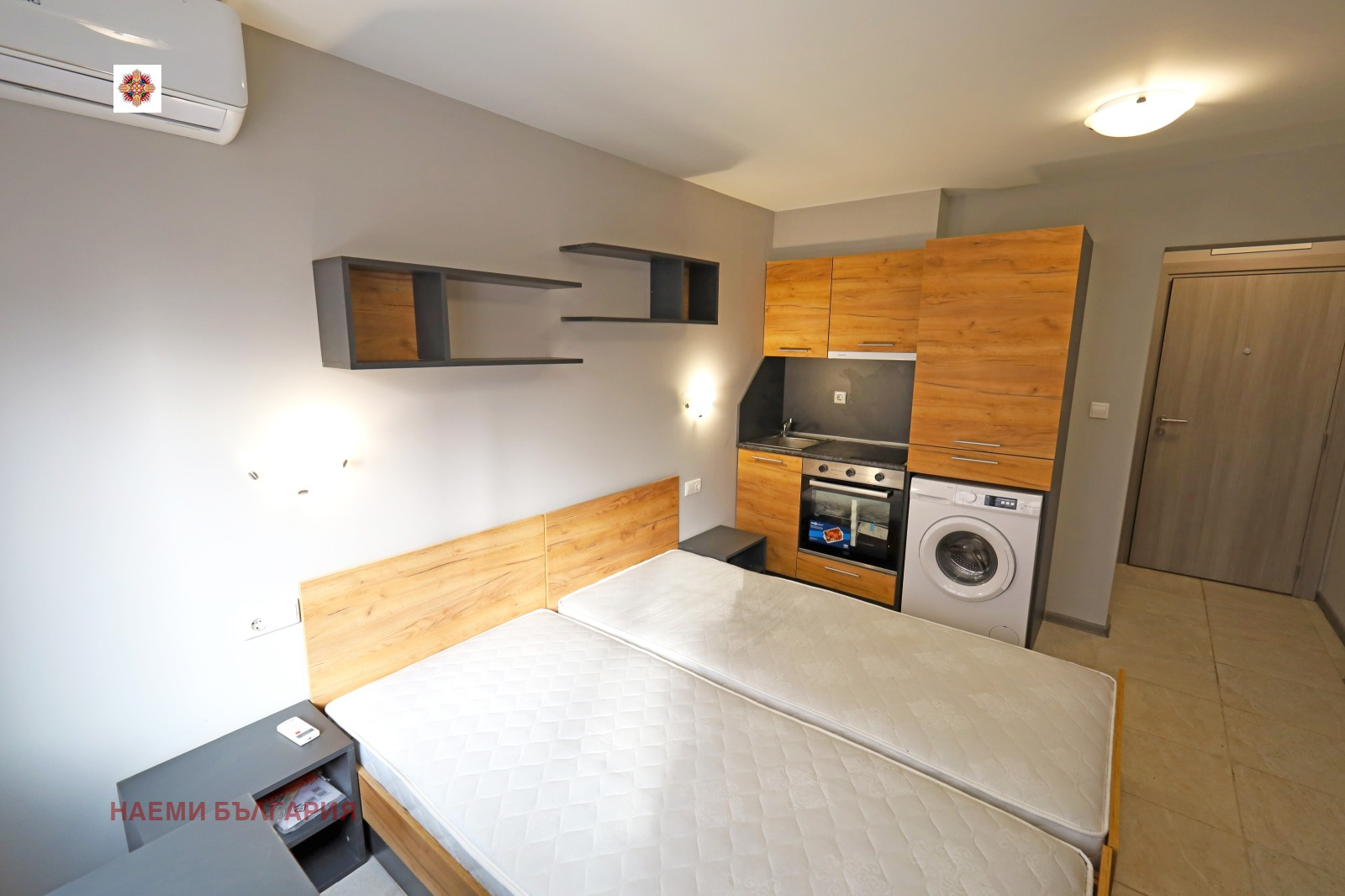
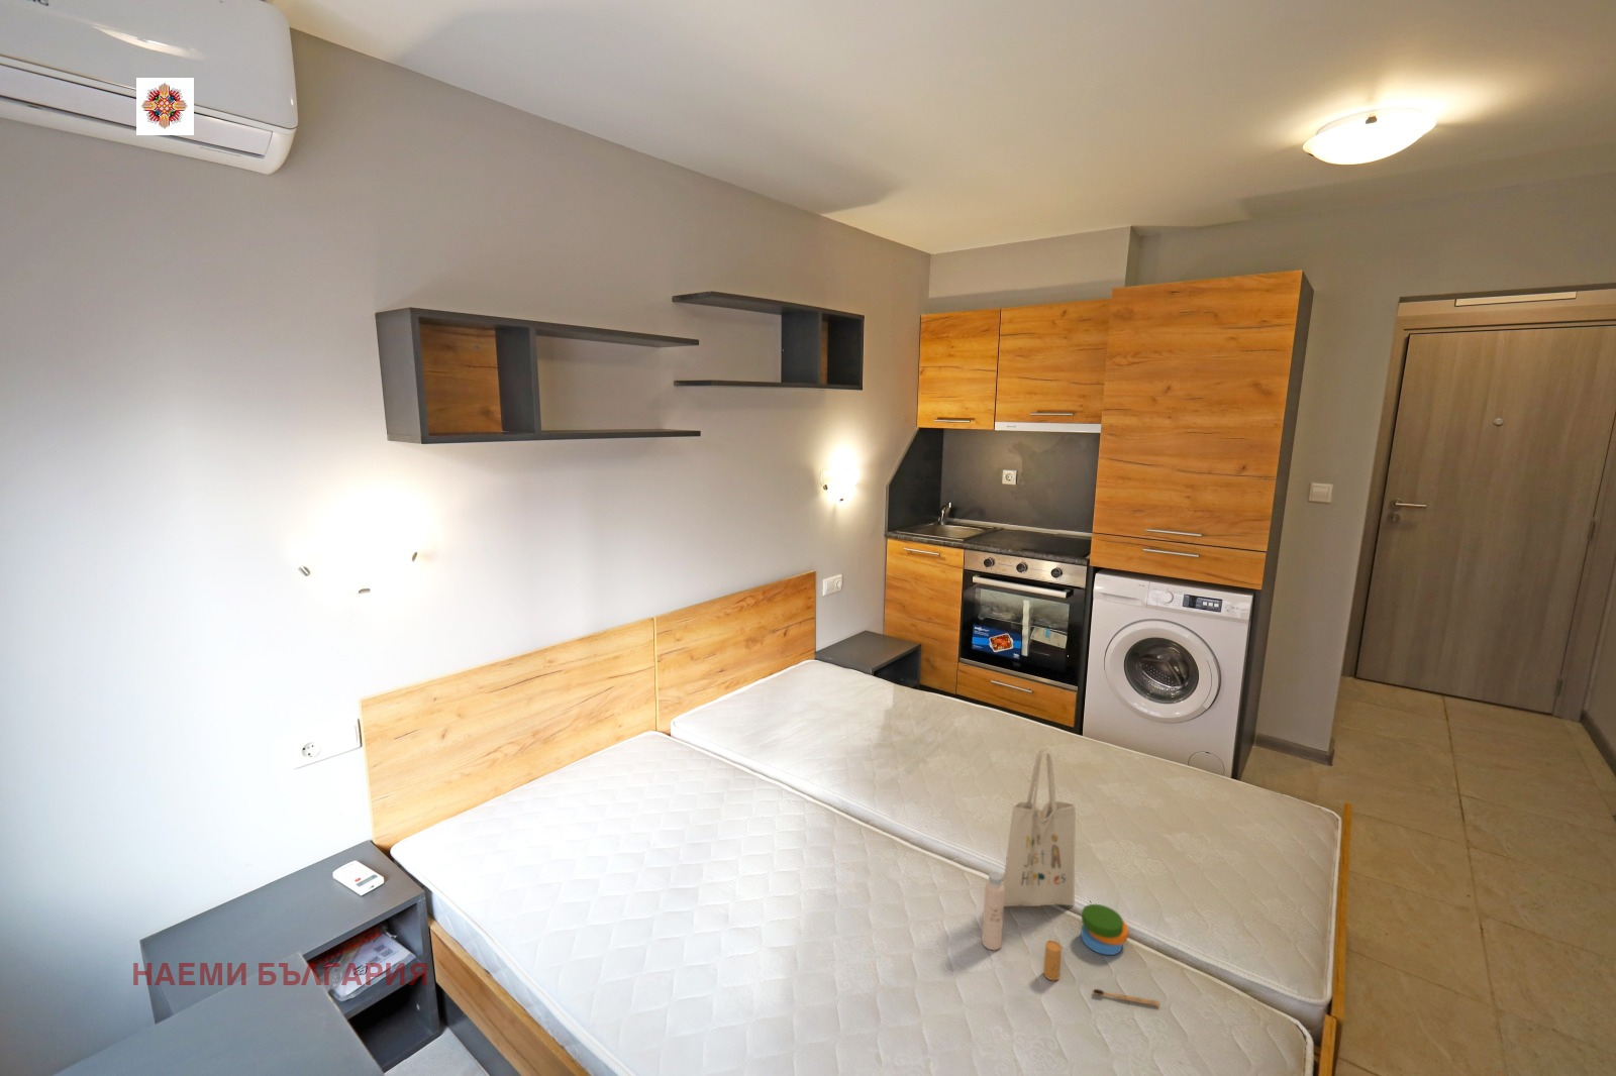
+ tote bag [980,748,1161,1008]
